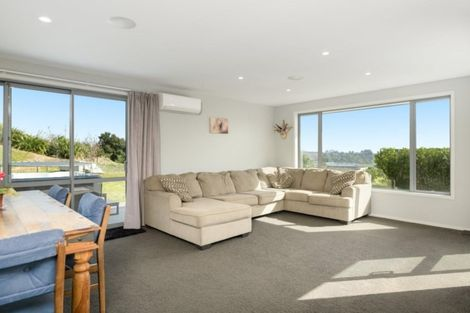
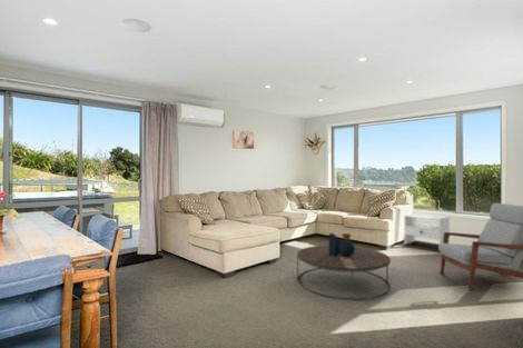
+ armchair [437,202,523,291]
+ nightstand [403,212,451,246]
+ coffee table [296,232,392,300]
